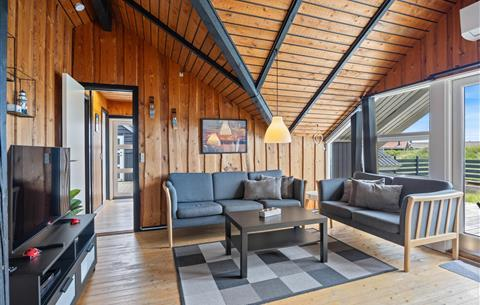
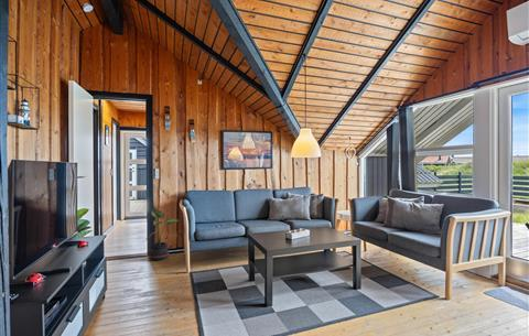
+ potted plant [144,208,181,261]
